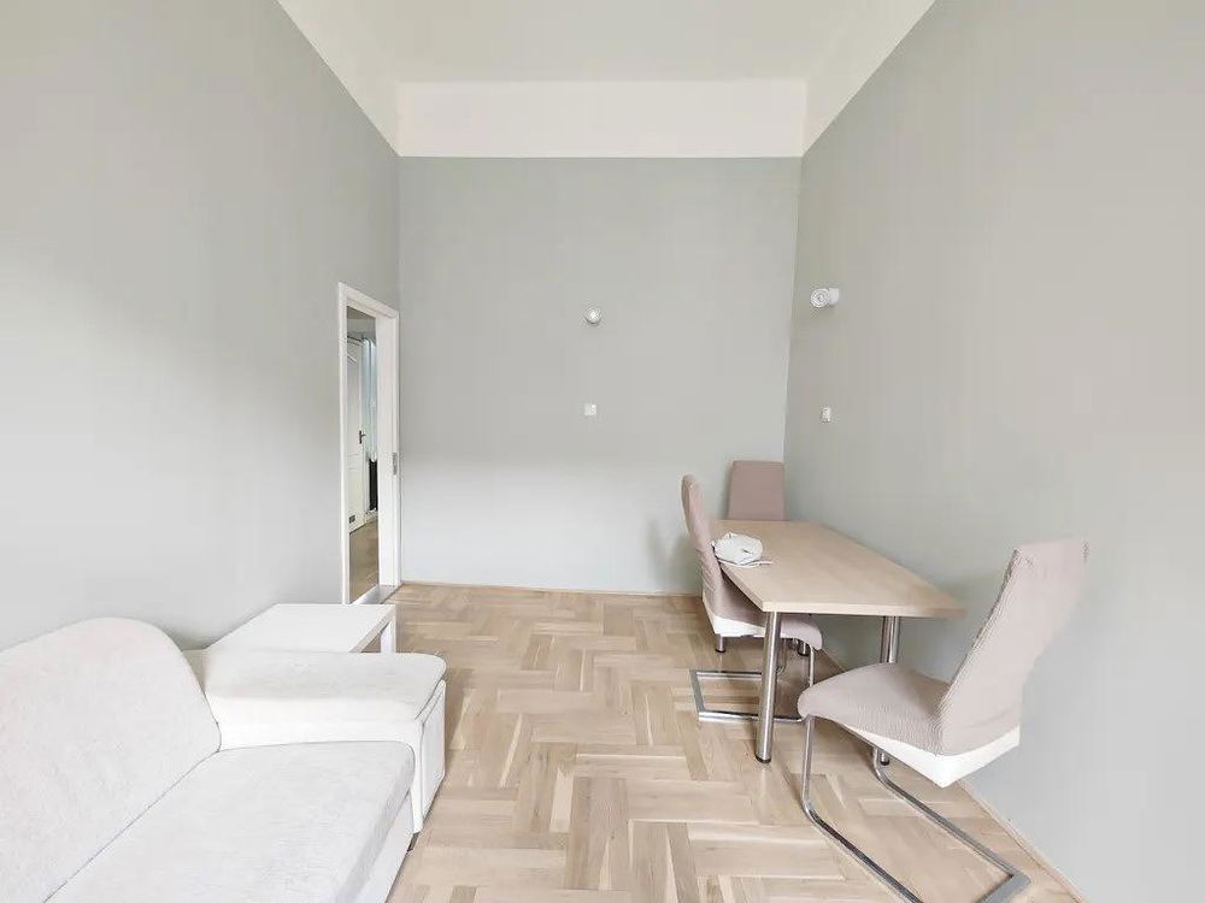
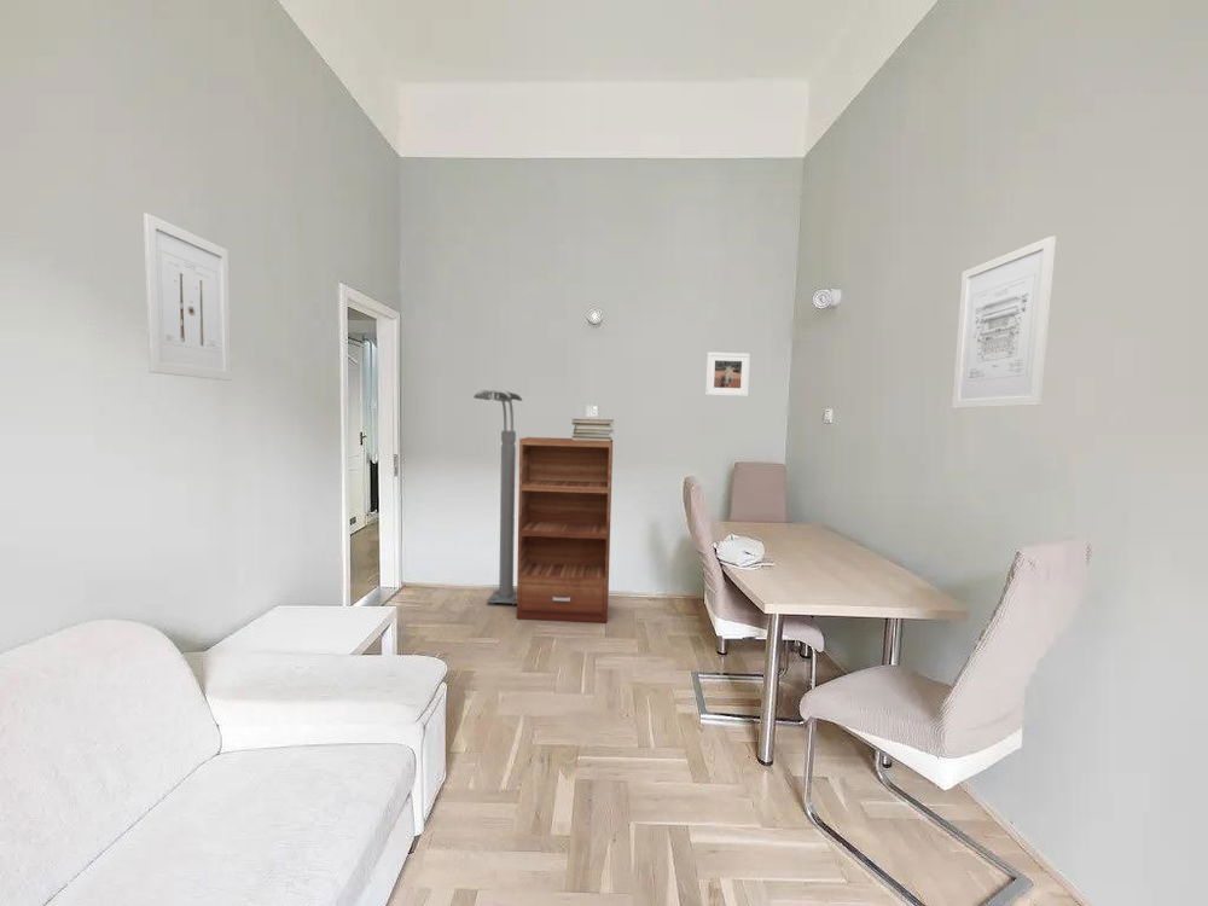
+ wall art [951,234,1057,410]
+ book stack [570,418,615,441]
+ wall art [143,211,232,382]
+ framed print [704,352,751,397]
+ bookshelf [516,436,614,623]
+ floor lamp [474,389,523,606]
